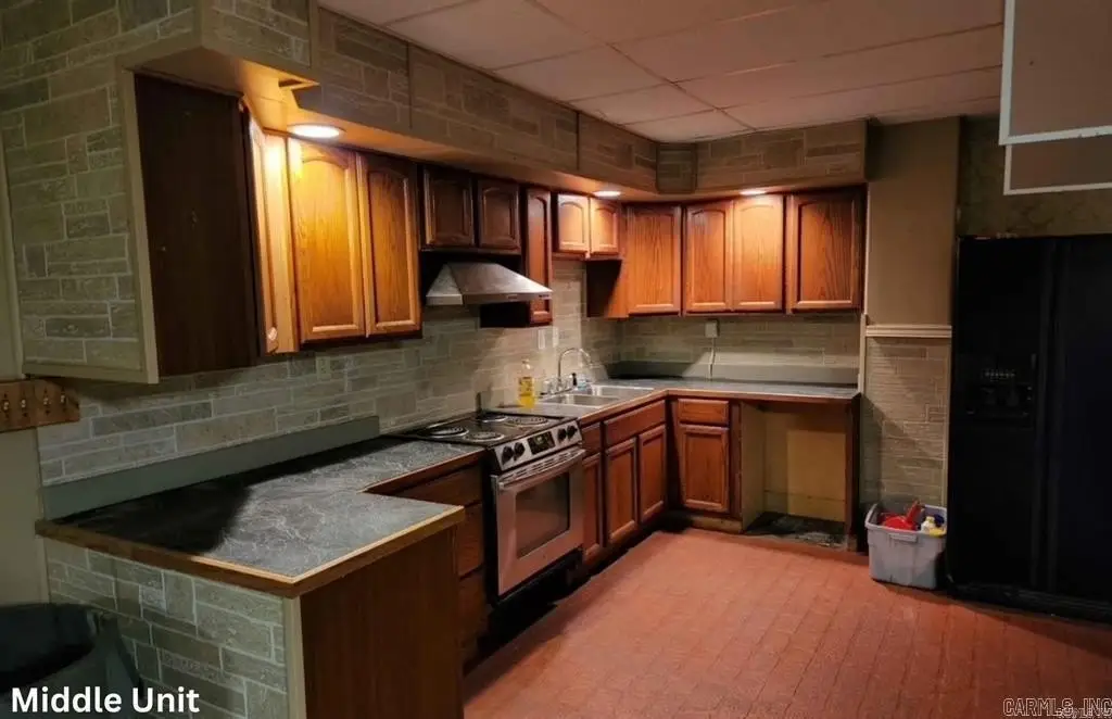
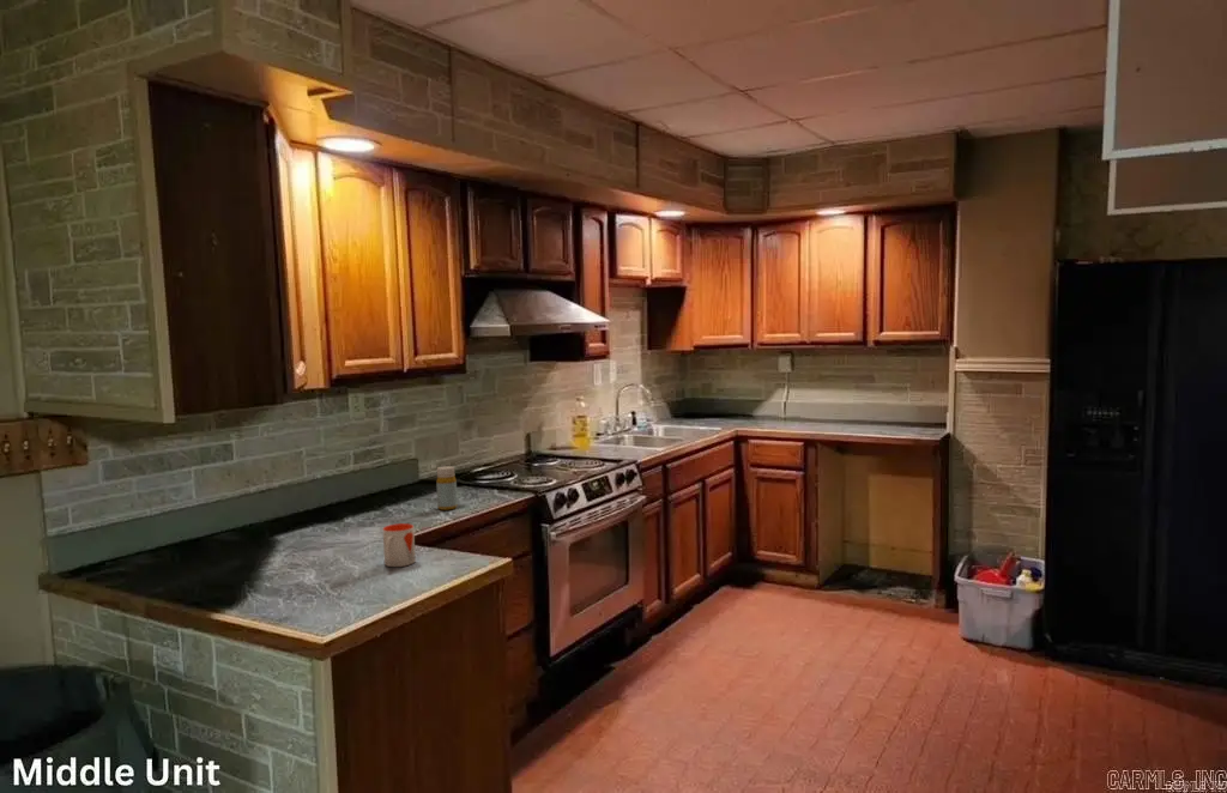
+ bottle [435,465,458,511]
+ mug [382,522,417,568]
